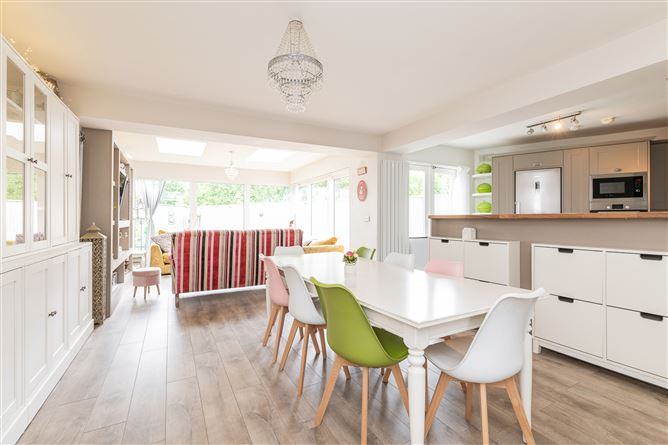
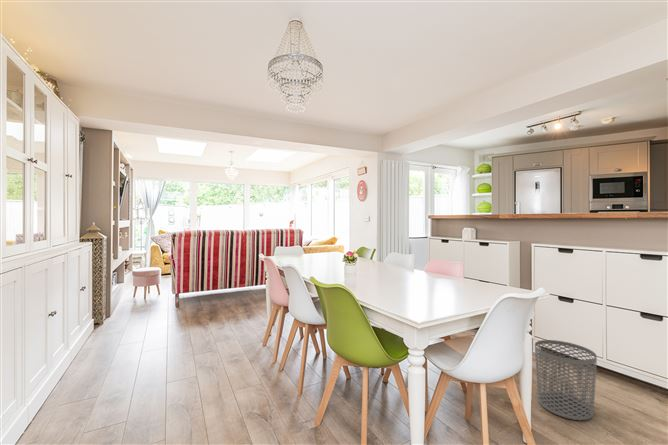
+ waste bin [534,339,598,421]
